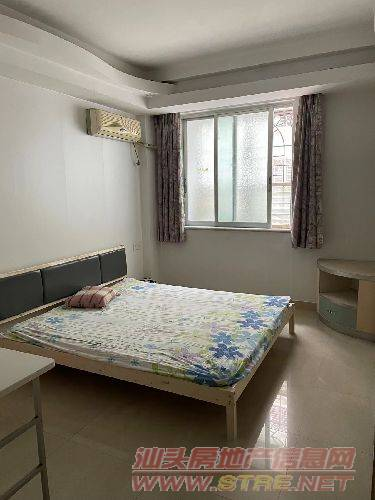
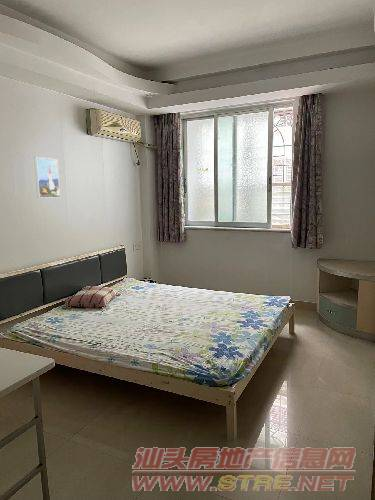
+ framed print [33,156,61,199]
